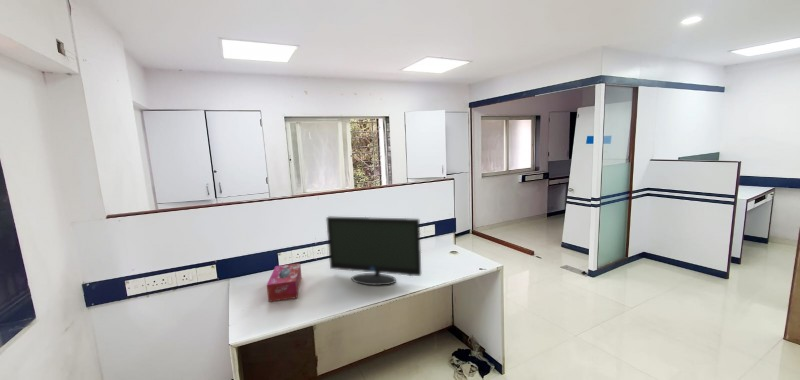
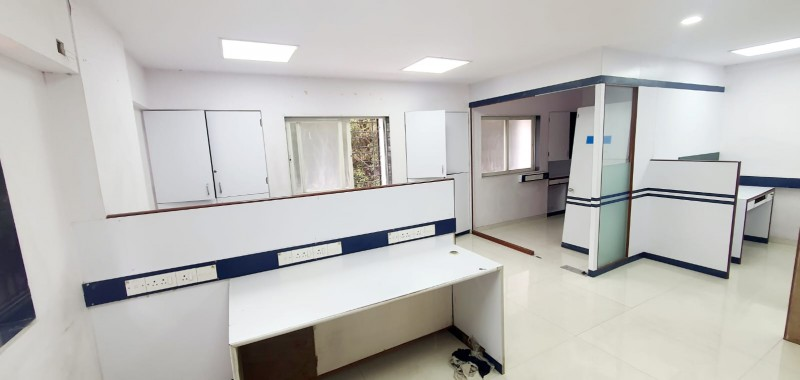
- monitor [325,215,422,287]
- tissue box [266,262,303,303]
